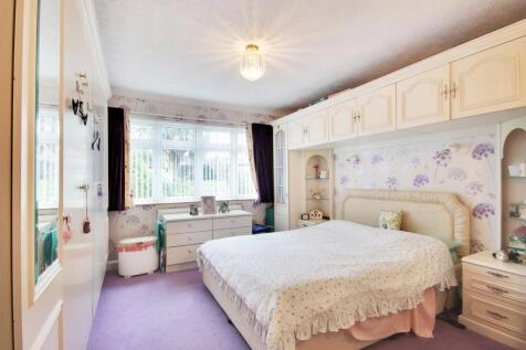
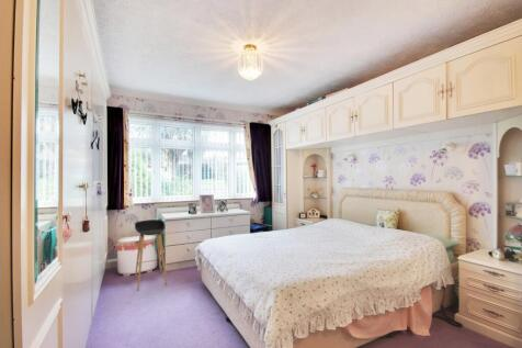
+ stool [134,218,168,292]
